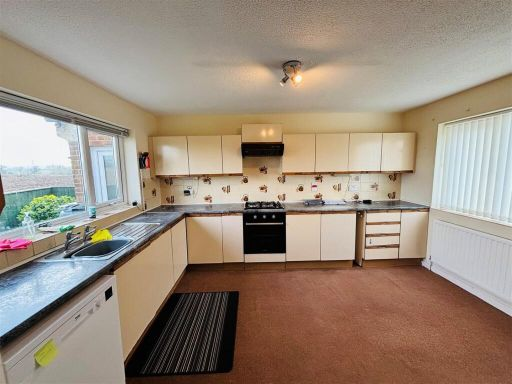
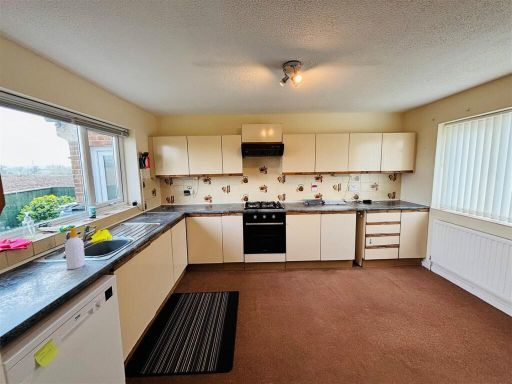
+ soap bottle [62,227,86,270]
